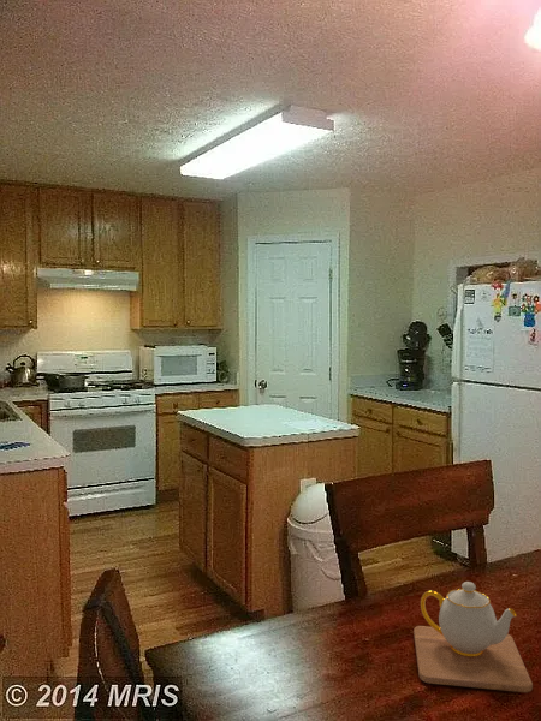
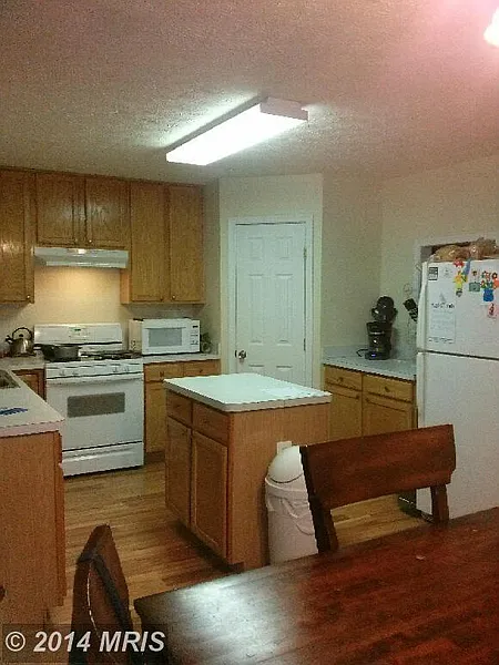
- teapot [412,580,534,693]
